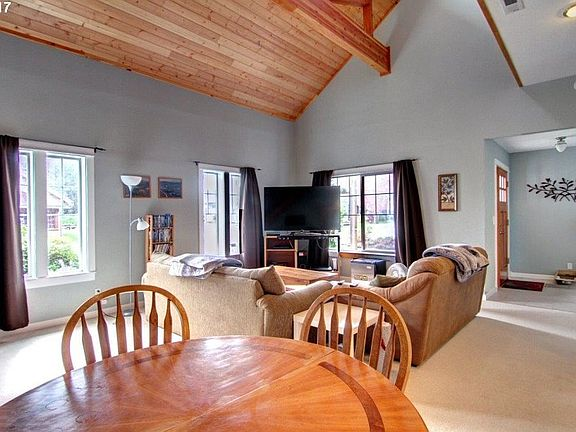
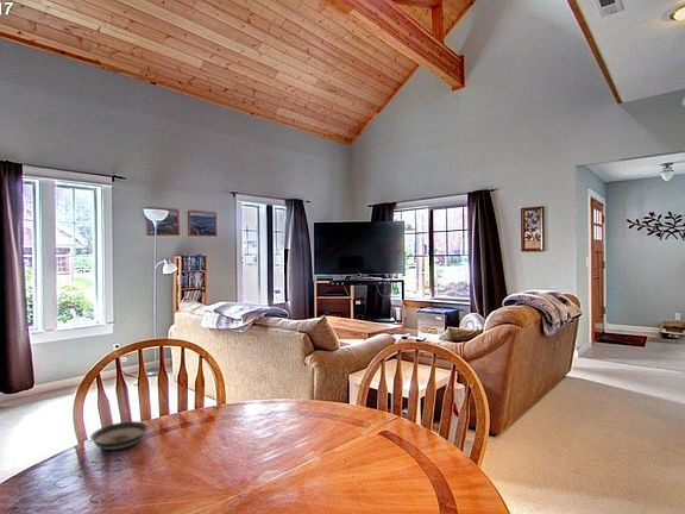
+ saucer [89,420,150,451]
